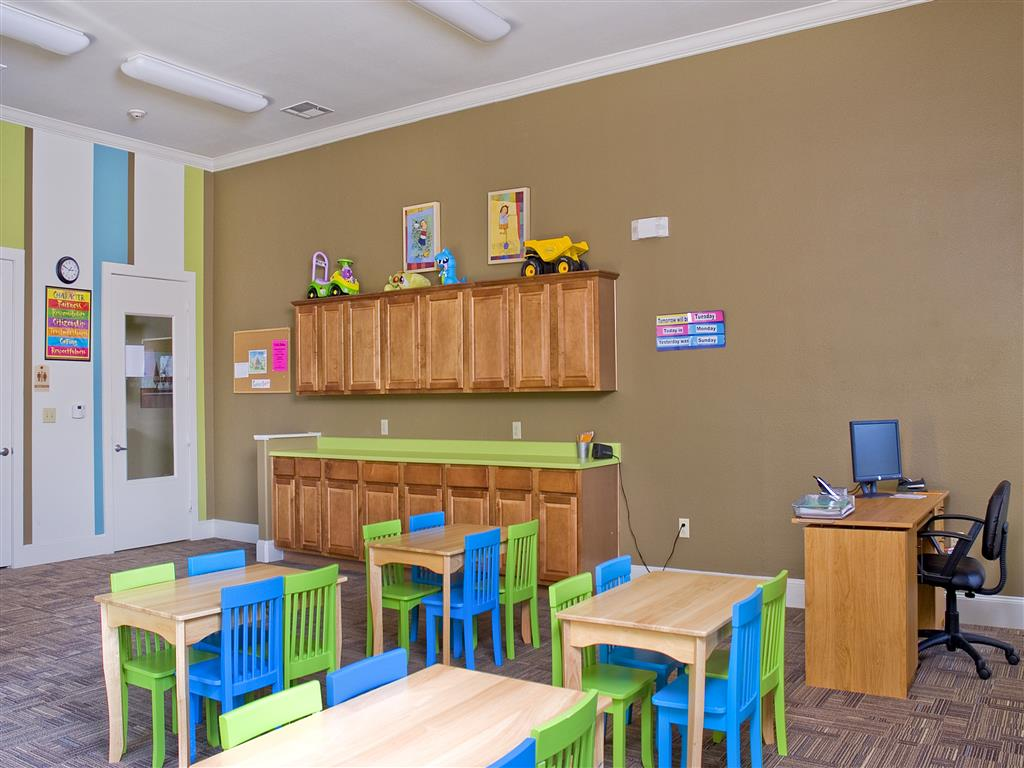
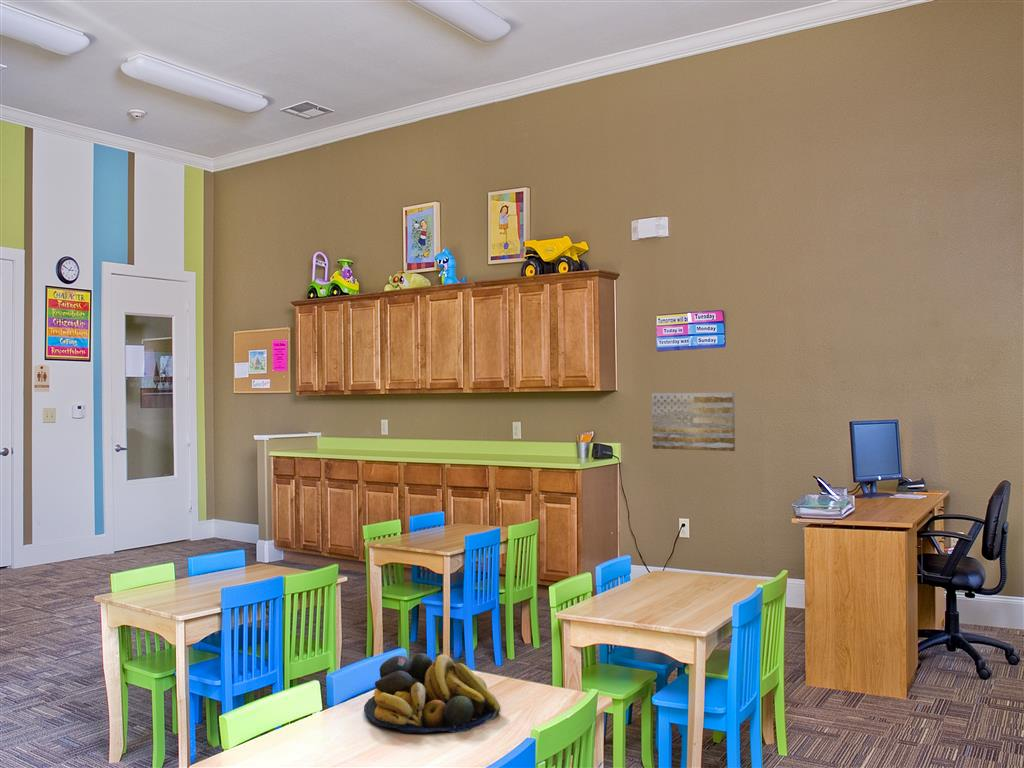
+ wall art [651,392,736,452]
+ fruit bowl [363,652,501,734]
